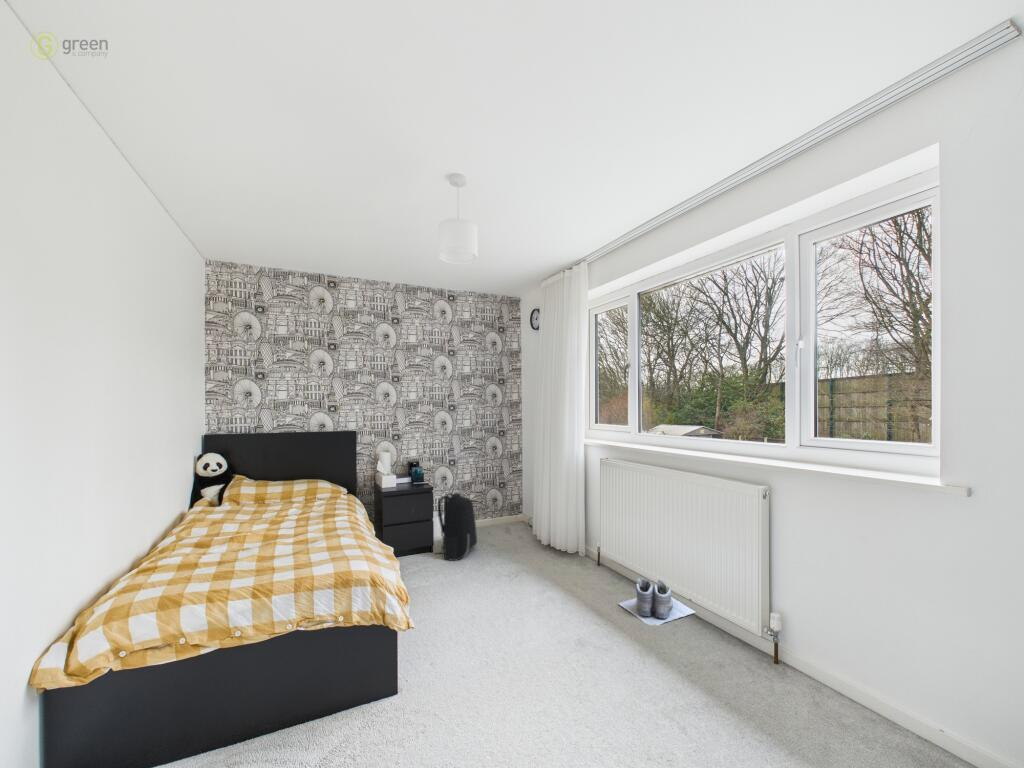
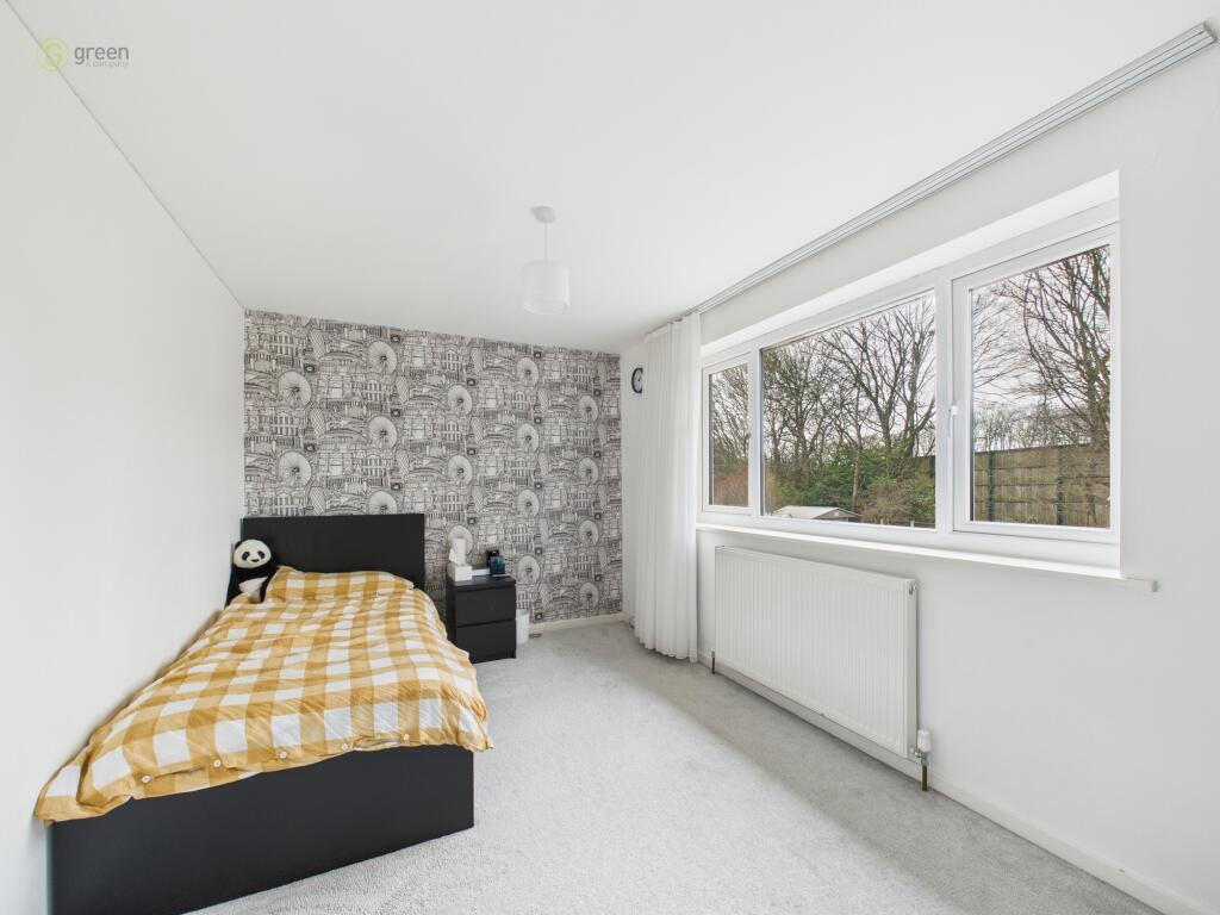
- backpack [433,492,478,562]
- boots [617,577,696,626]
